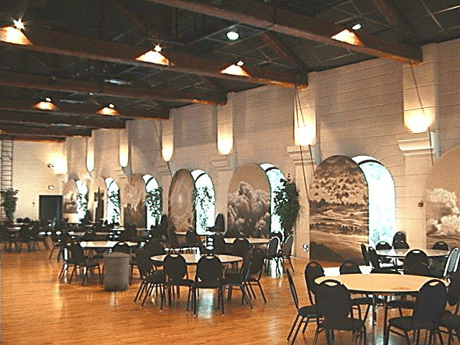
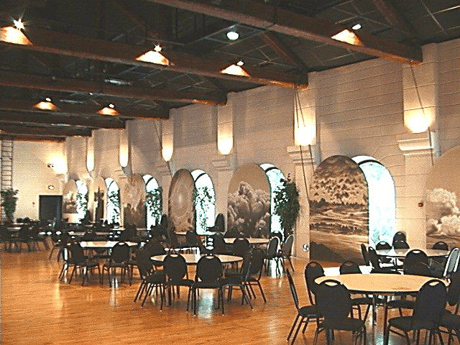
- trash can [102,250,131,292]
